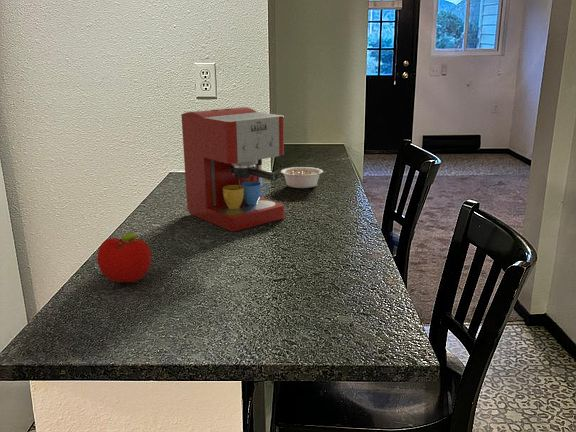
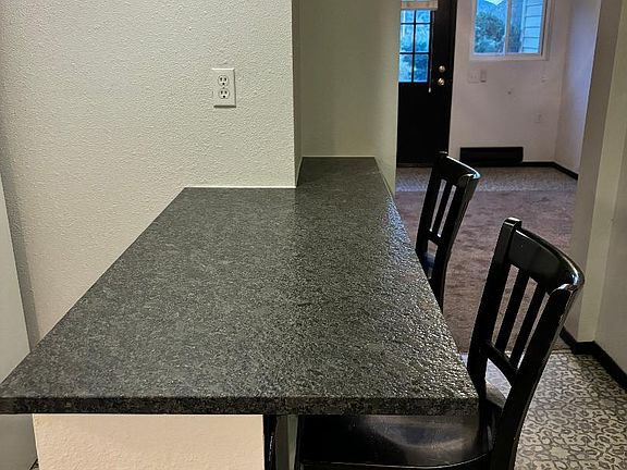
- coffee maker [180,106,285,232]
- legume [280,166,327,189]
- fruit [96,232,153,283]
